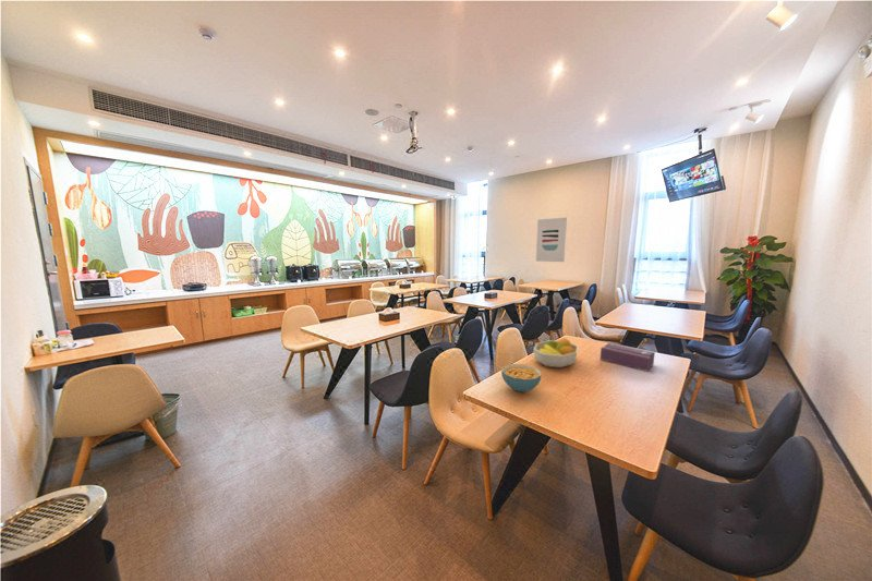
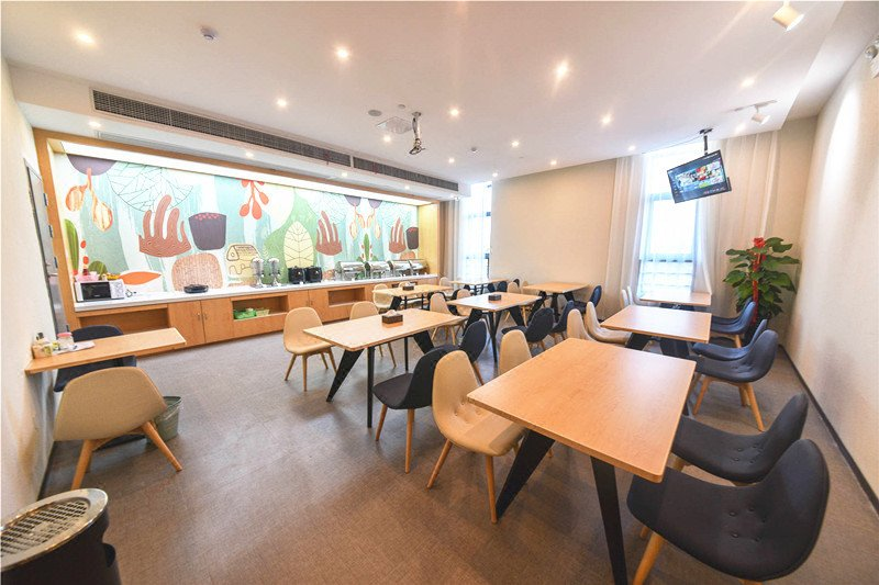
- wall art [535,217,568,263]
- fruit bowl [533,337,579,368]
- cereal bowl [500,363,543,392]
- tissue box [600,341,656,373]
